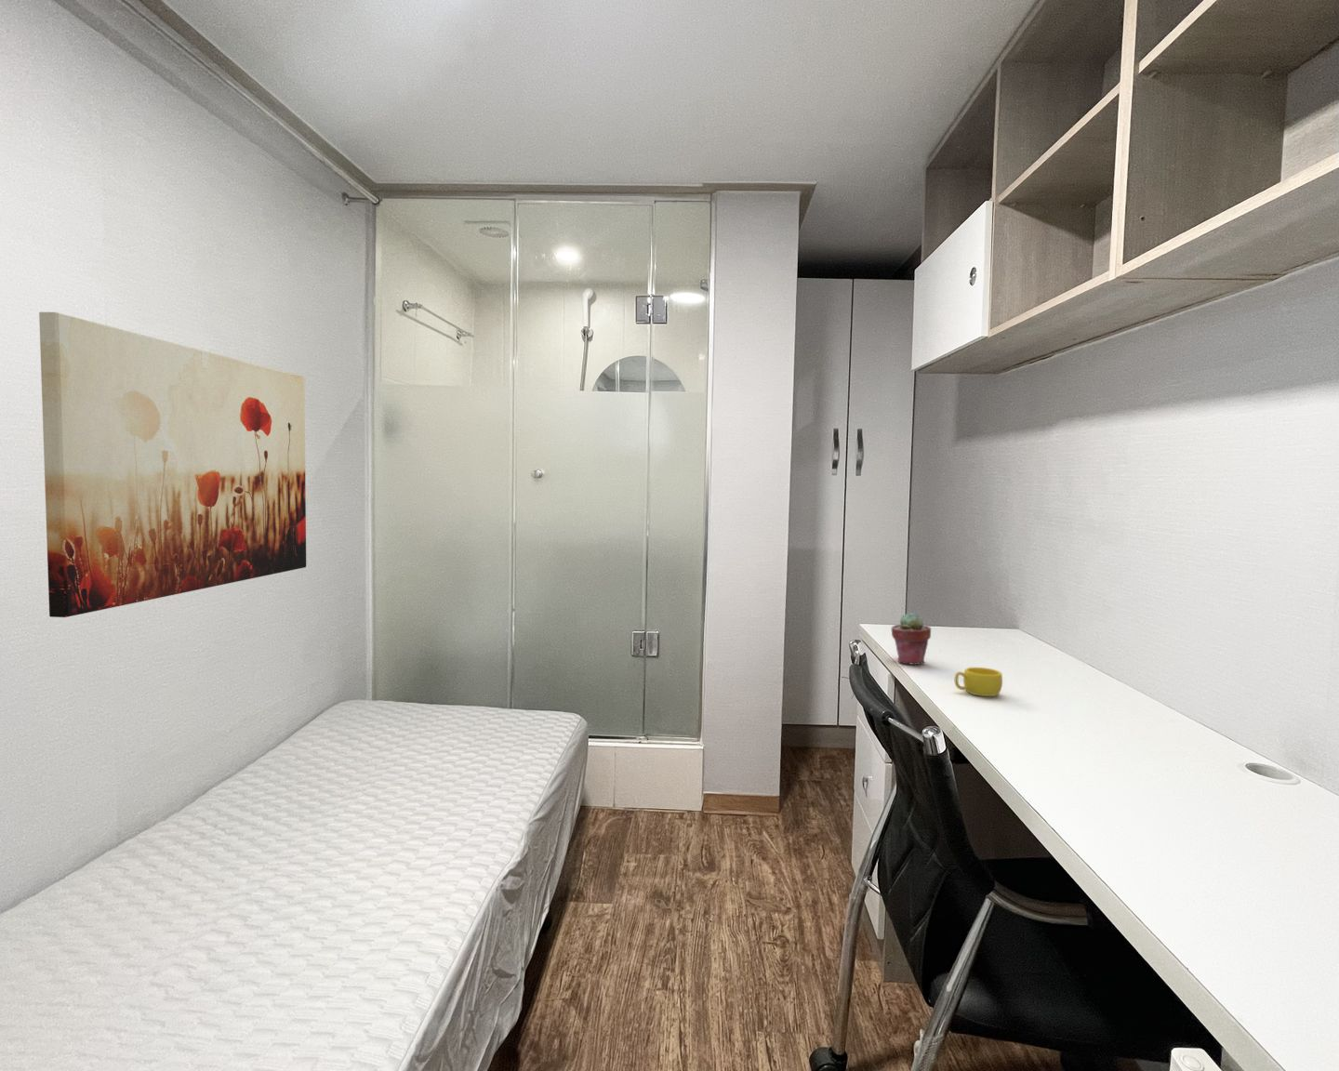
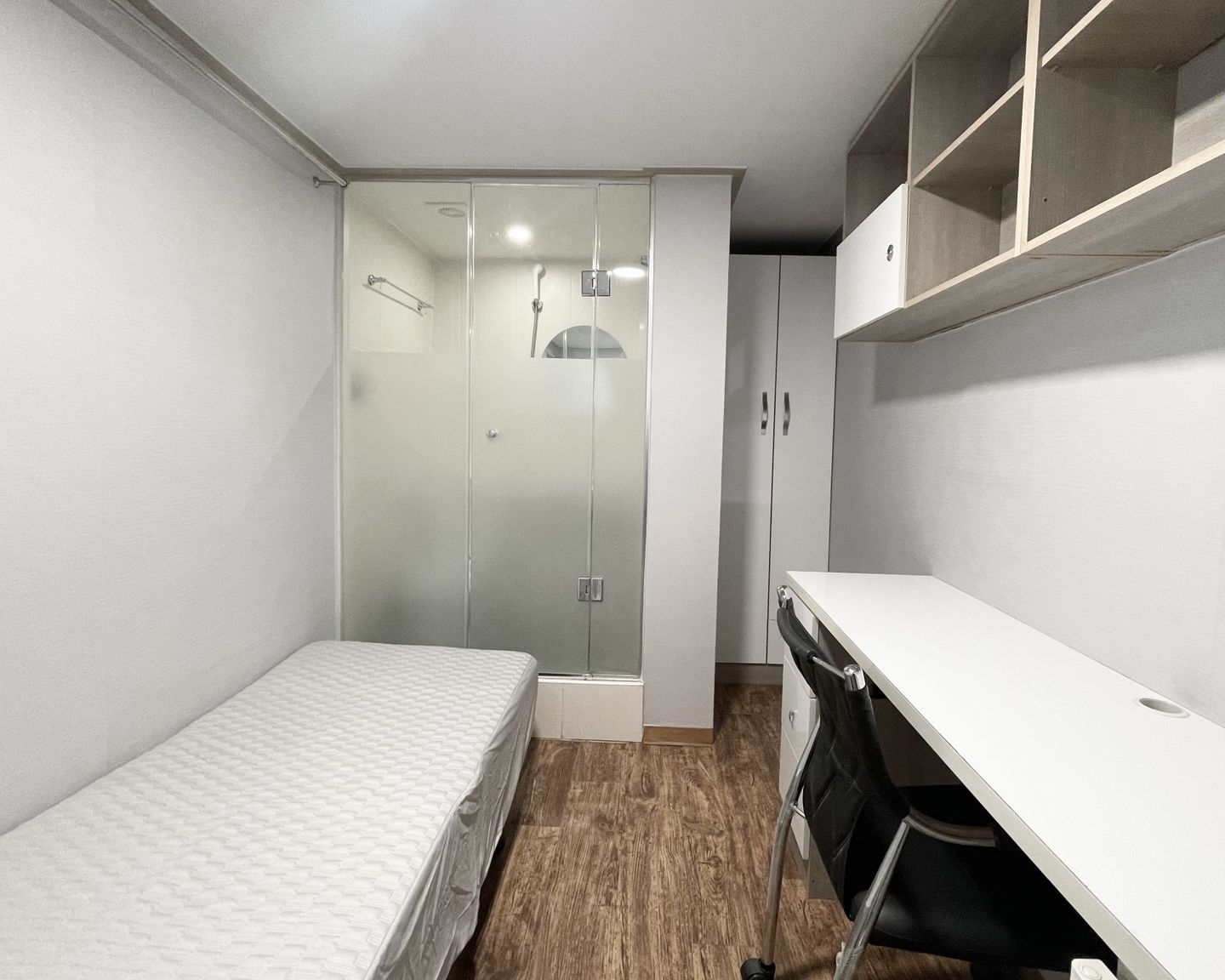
- potted succulent [891,612,931,666]
- cup [954,667,1003,697]
- wall art [38,311,307,619]
